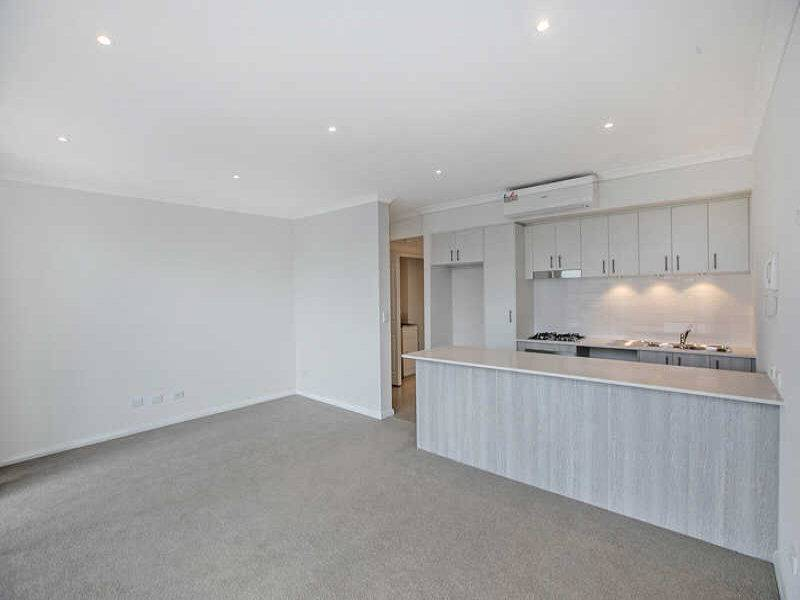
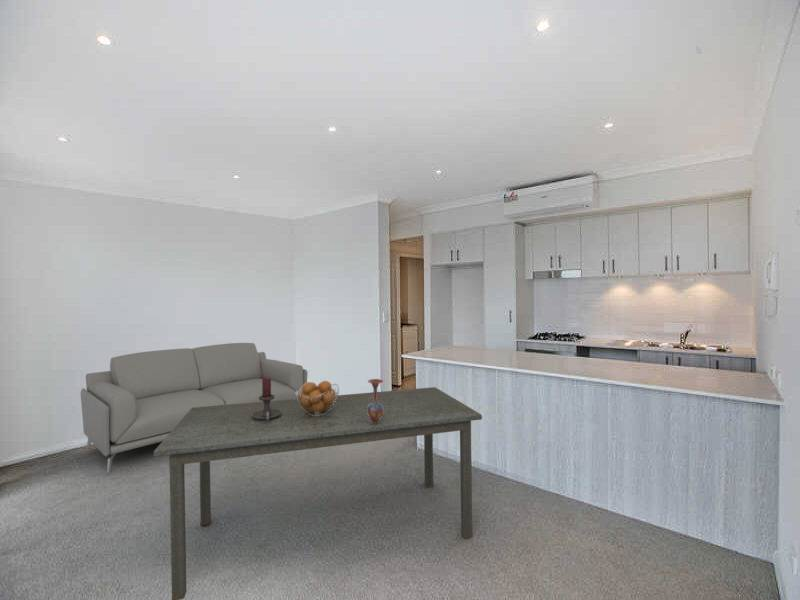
+ vase [367,378,384,423]
+ fruit basket [295,380,340,416]
+ sofa [79,342,308,474]
+ dining table [153,386,483,600]
+ candle holder [252,377,282,421]
